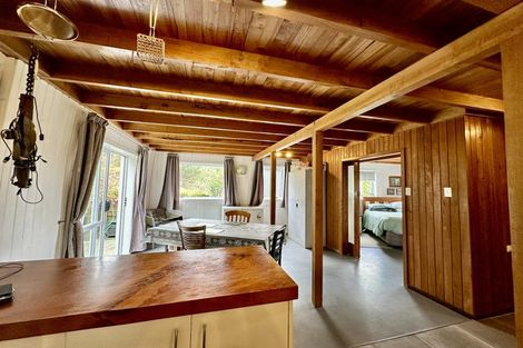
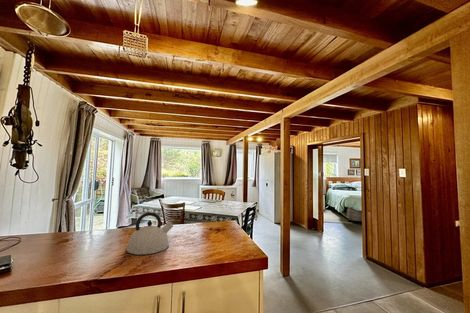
+ kettle [125,211,174,256]
